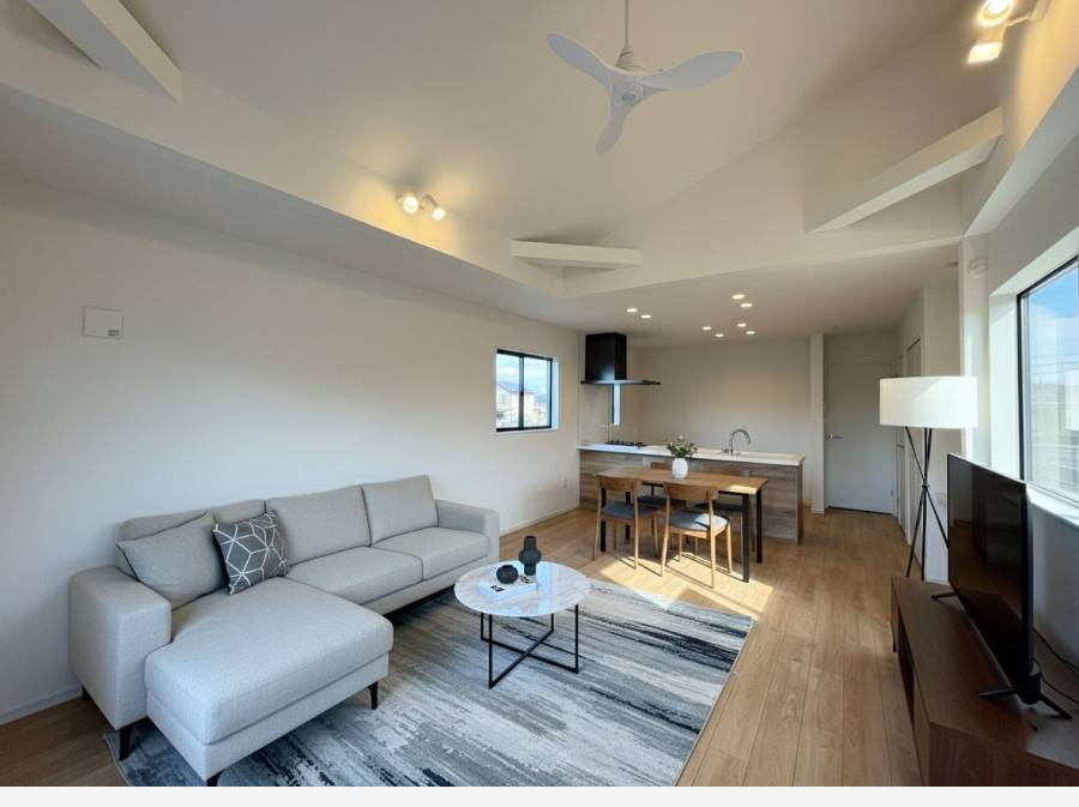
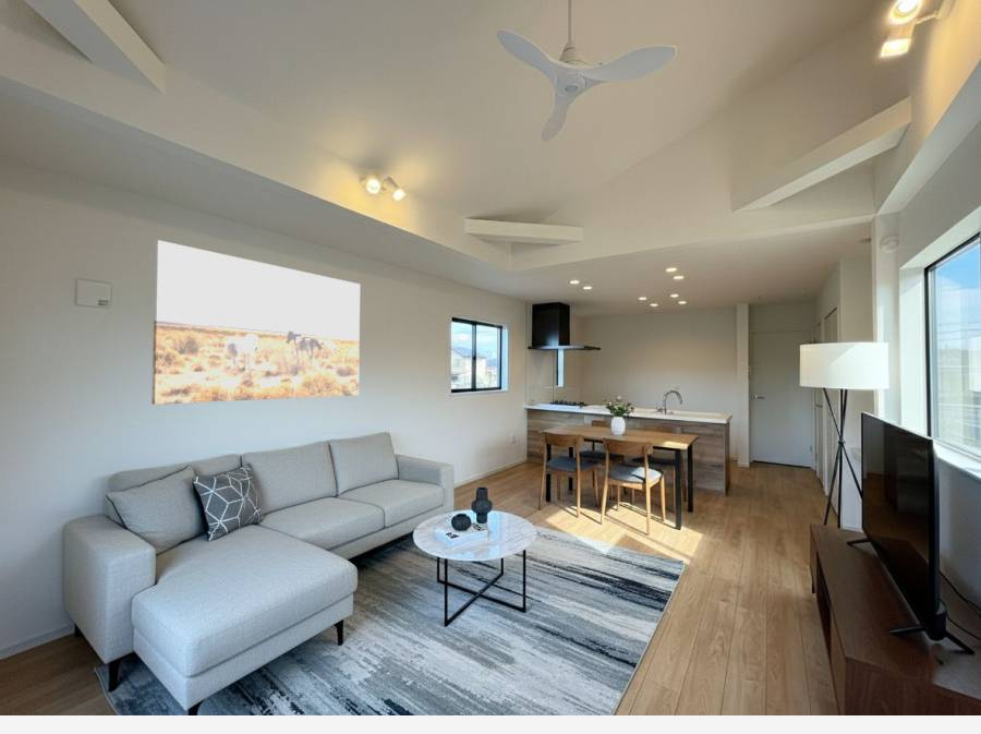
+ wall art [150,239,361,406]
